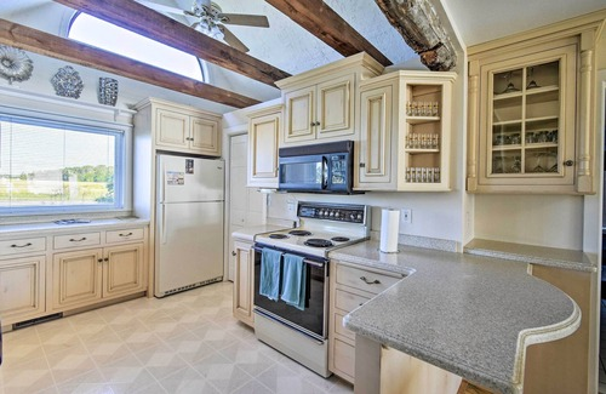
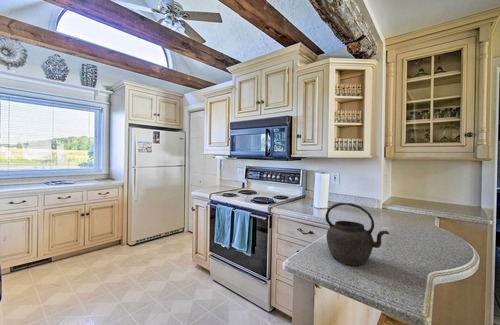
+ kettle [324,202,390,266]
